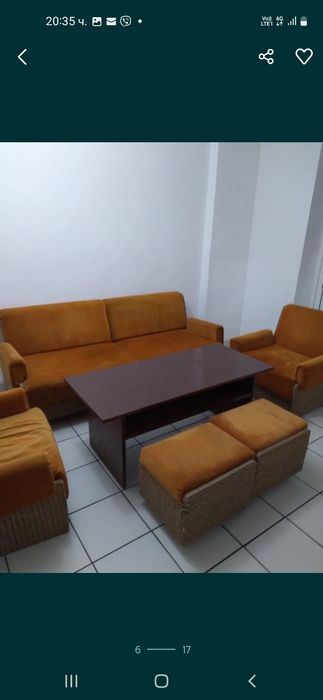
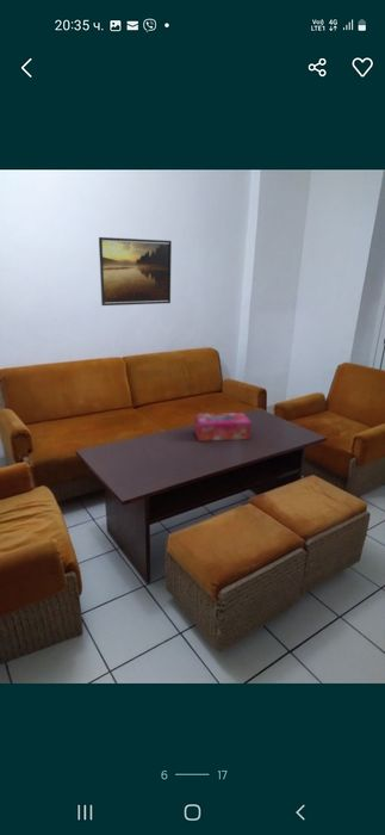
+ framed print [98,236,173,307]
+ tissue box [193,412,253,443]
